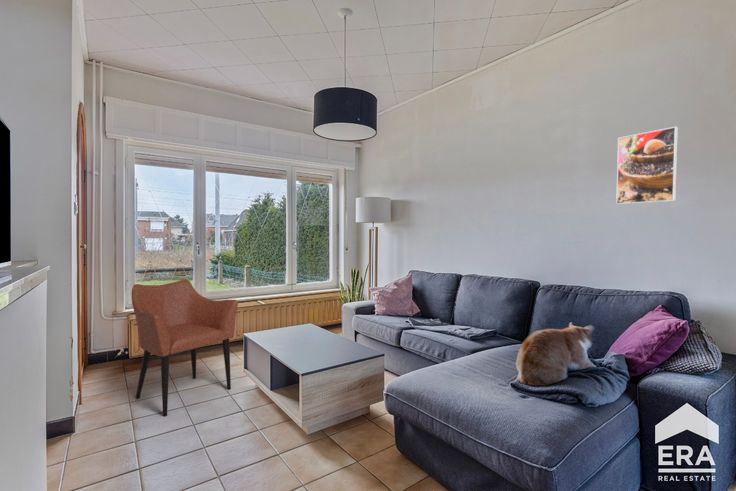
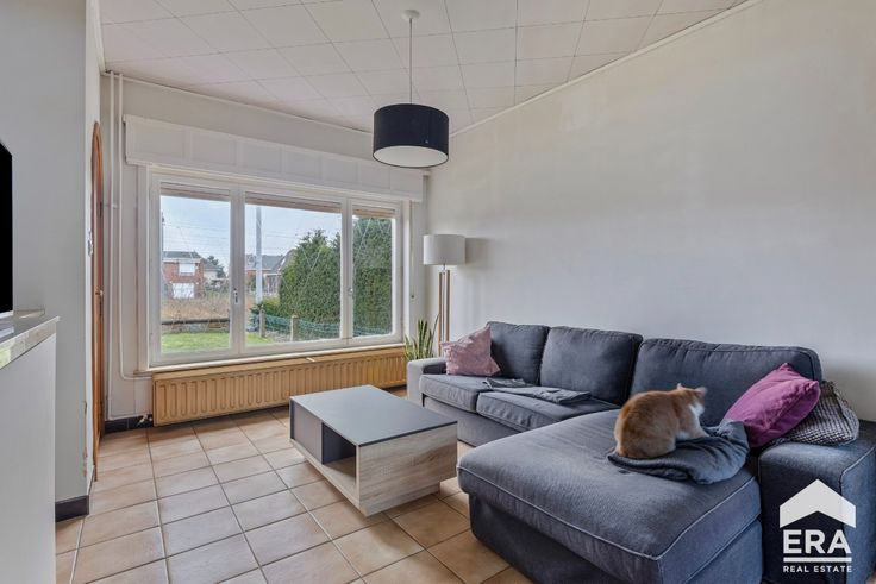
- armchair [131,278,239,417]
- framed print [615,126,678,205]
